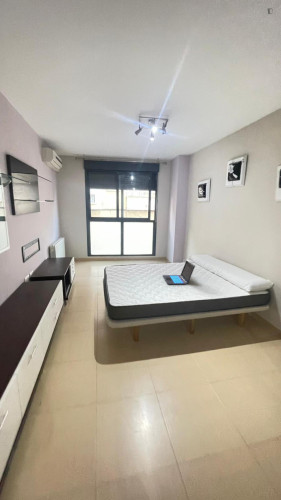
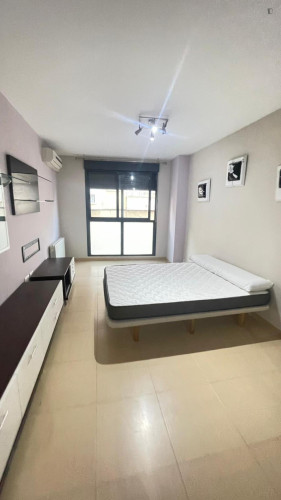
- laptop [162,258,196,285]
